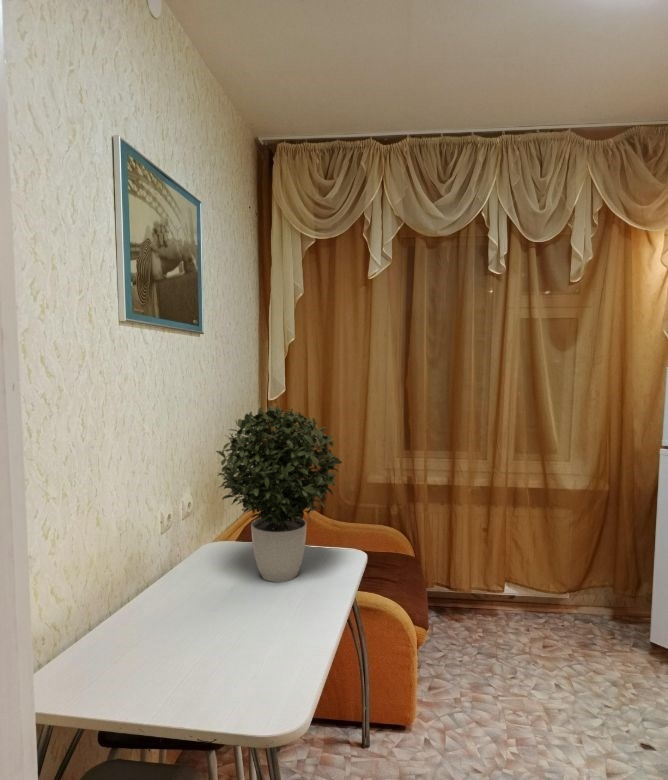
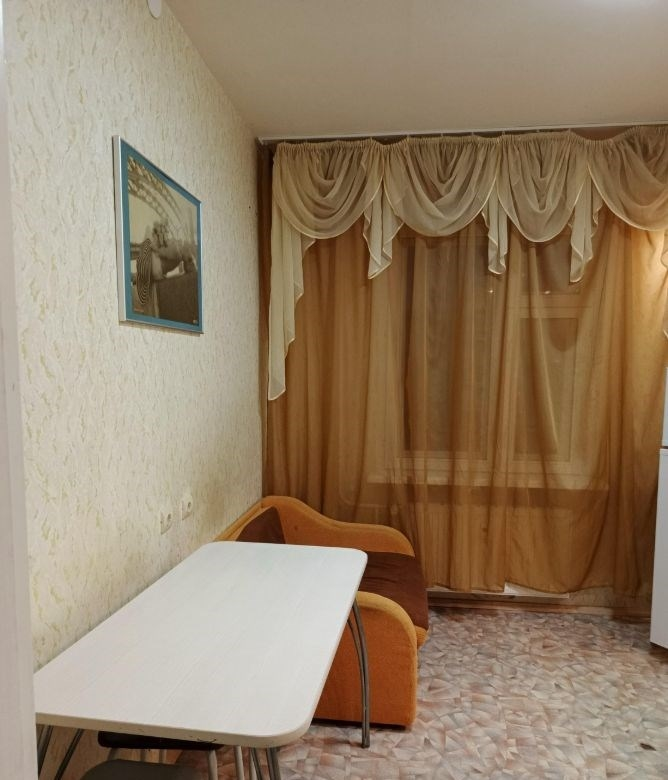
- potted plant [215,404,343,583]
